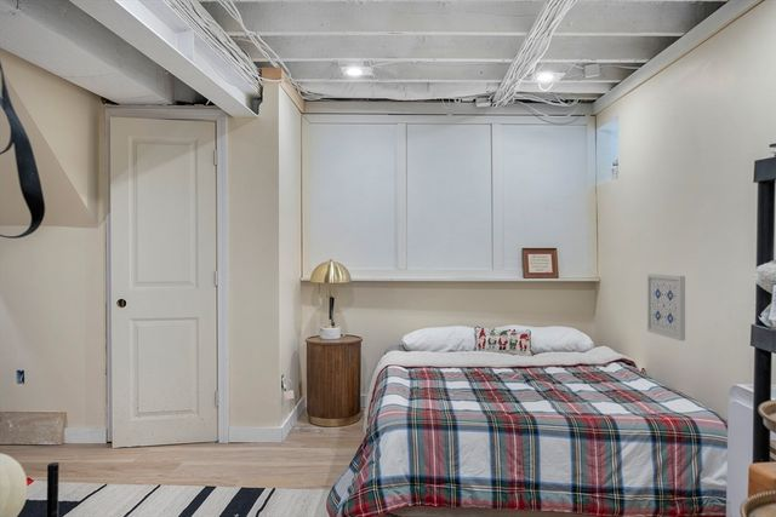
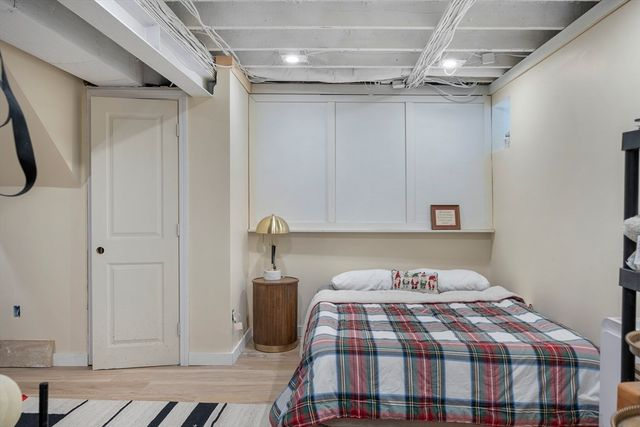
- wall art [646,272,686,341]
